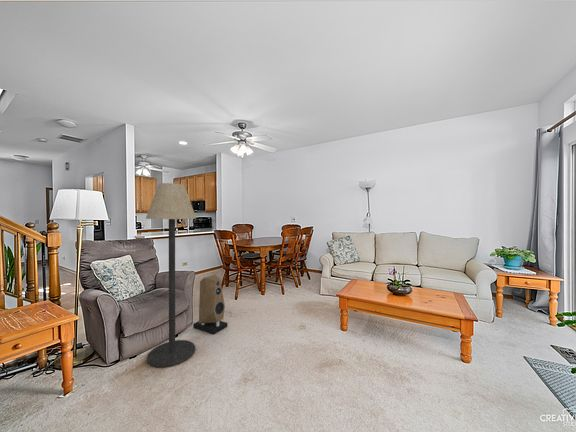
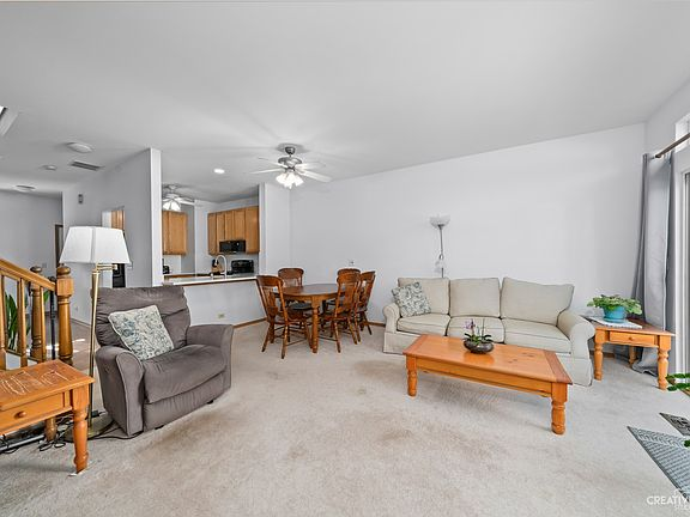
- floor lamp [145,182,197,369]
- speaker [192,274,228,336]
